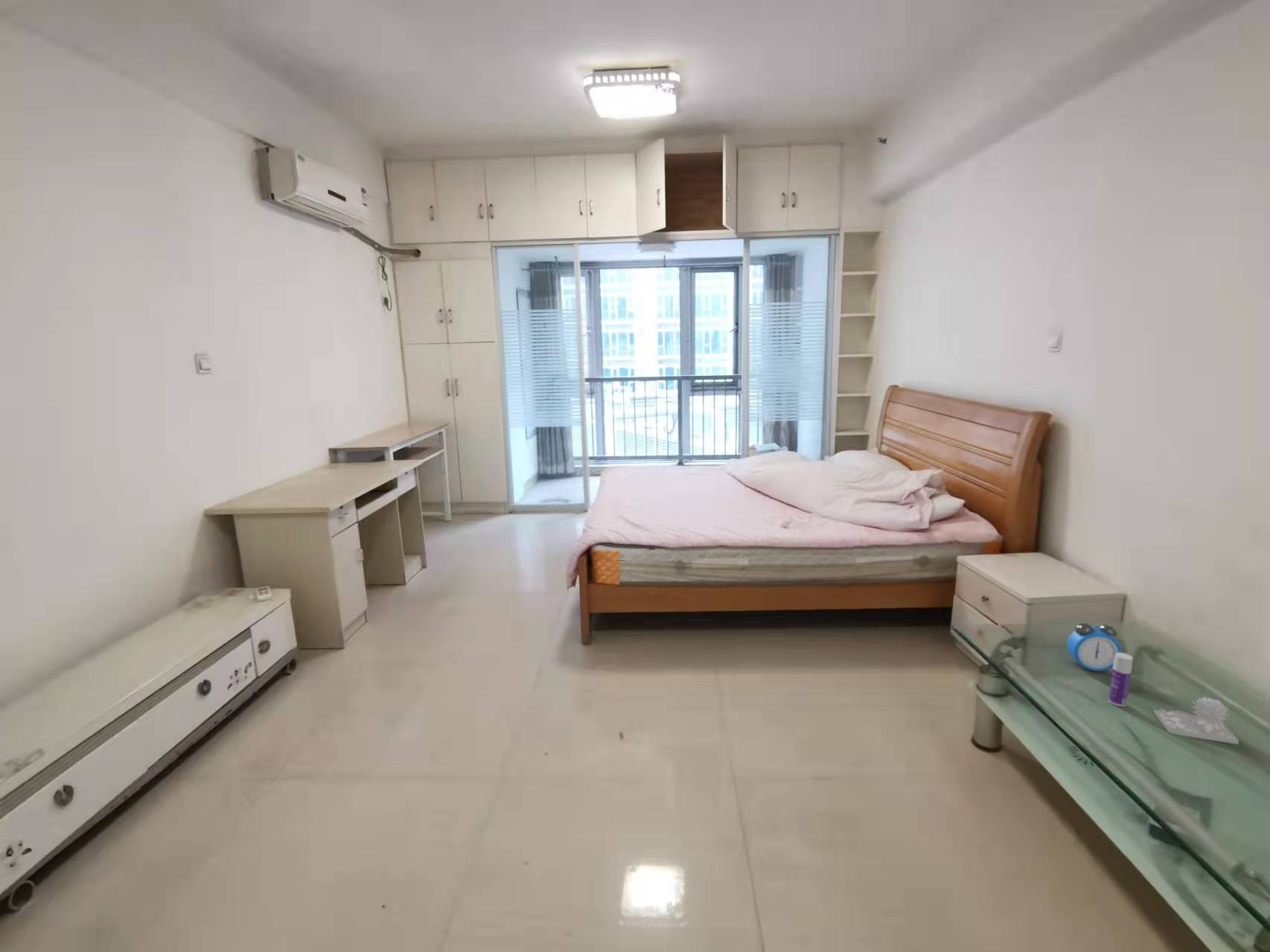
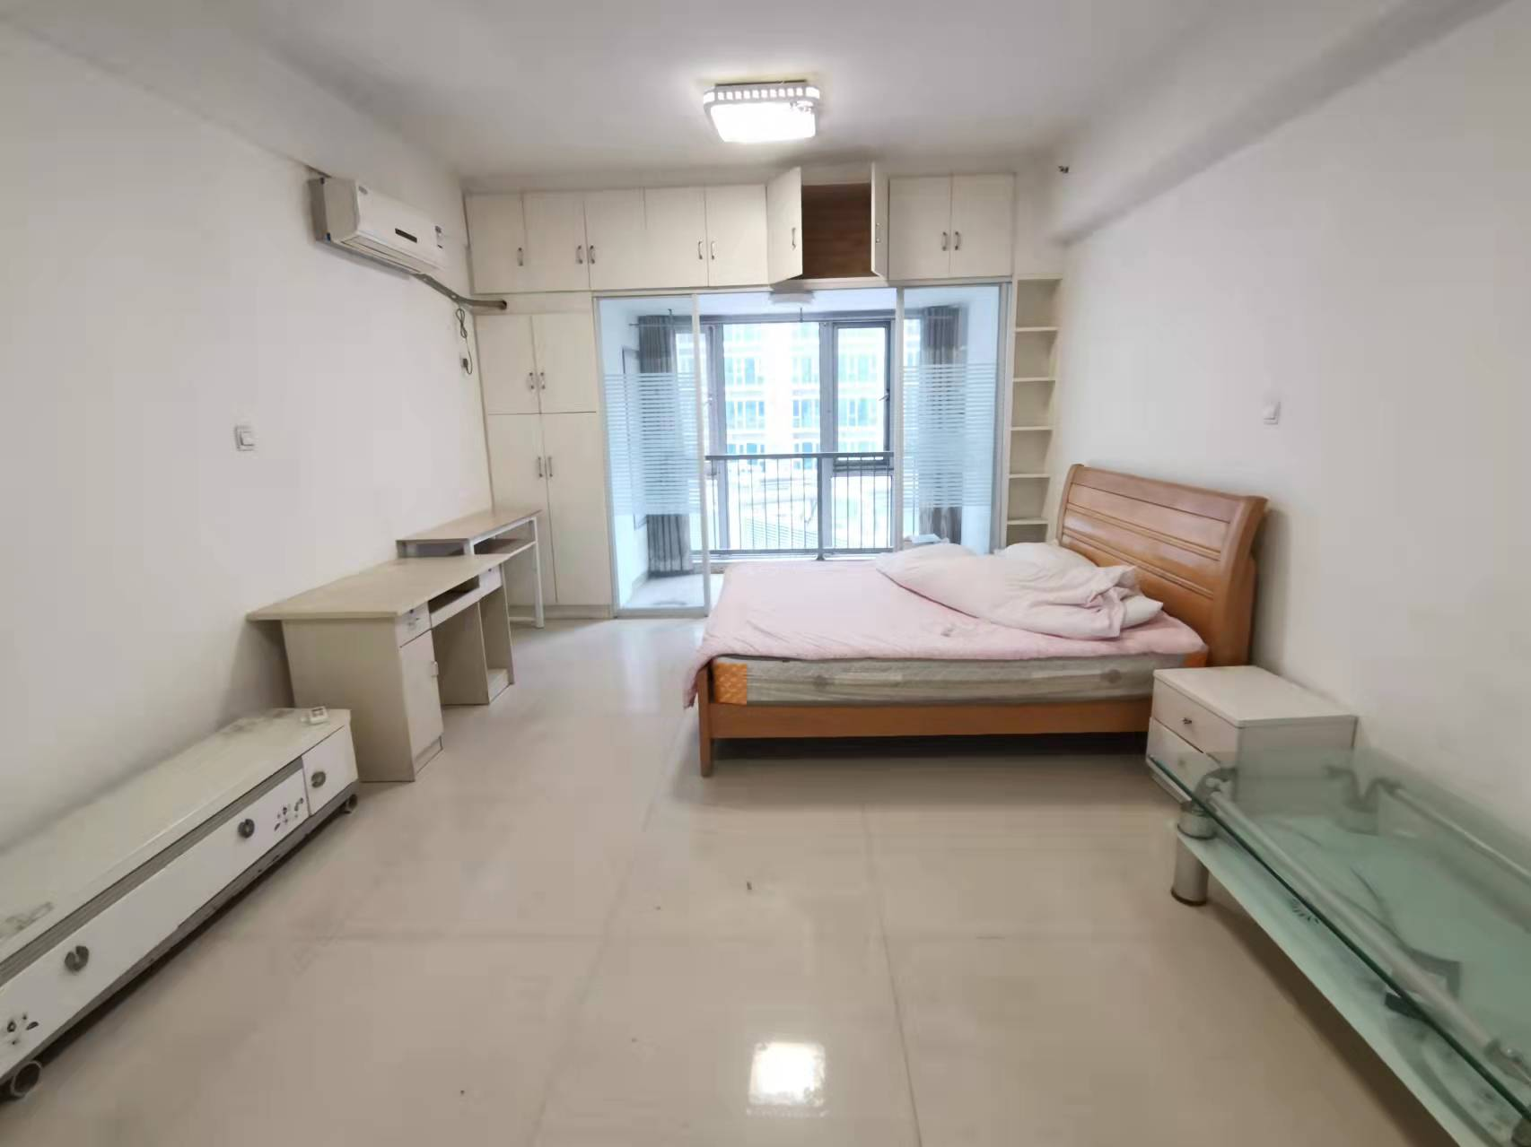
- succulent plant [1153,696,1239,745]
- bottle [1108,652,1134,707]
- alarm clock [1066,622,1123,673]
